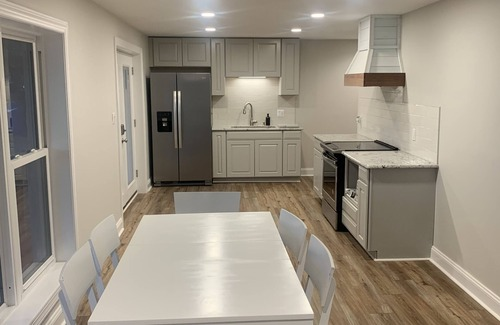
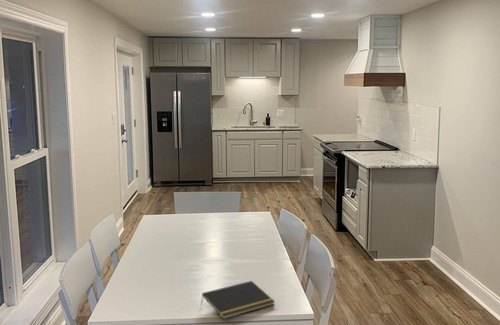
+ notepad [200,280,276,320]
